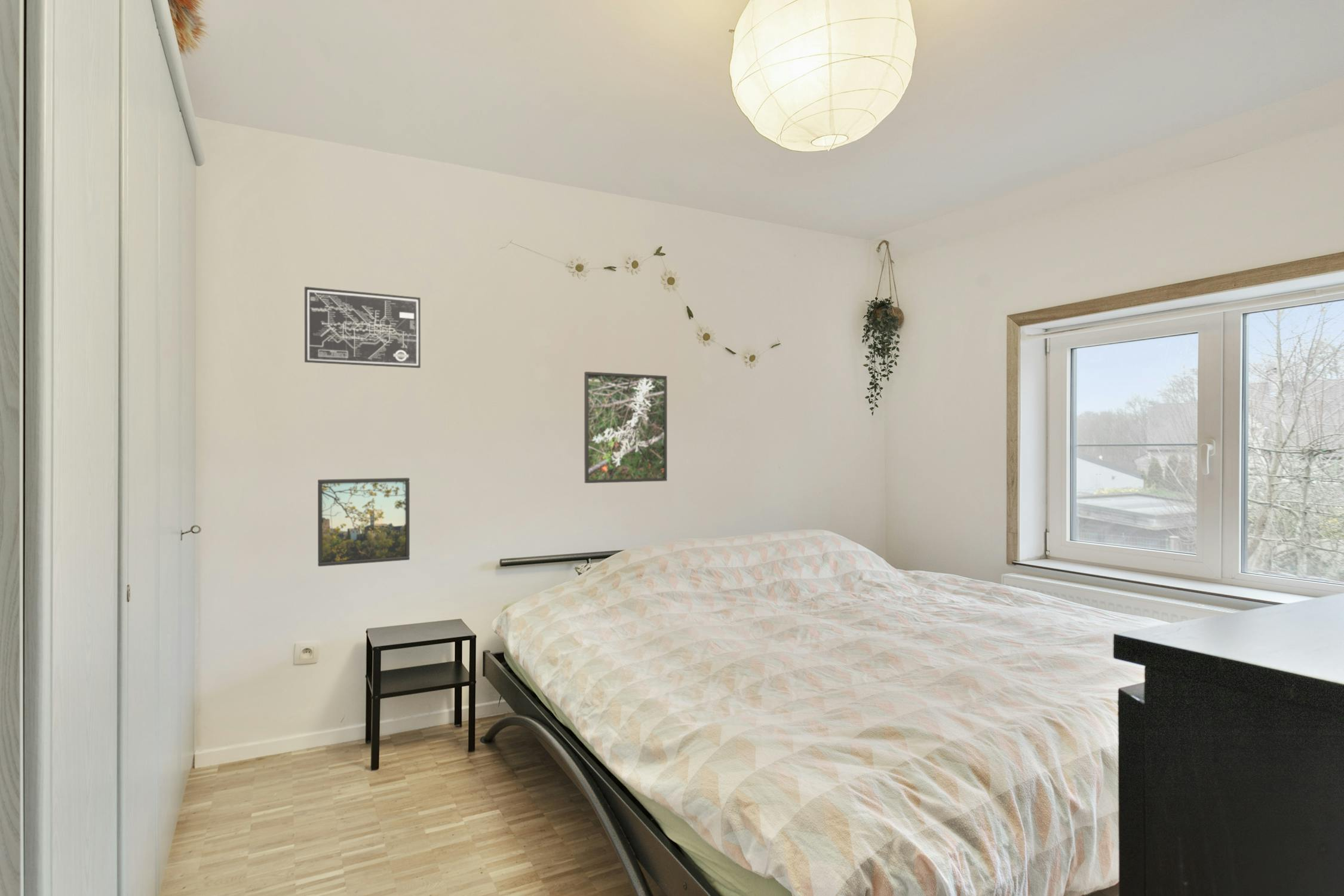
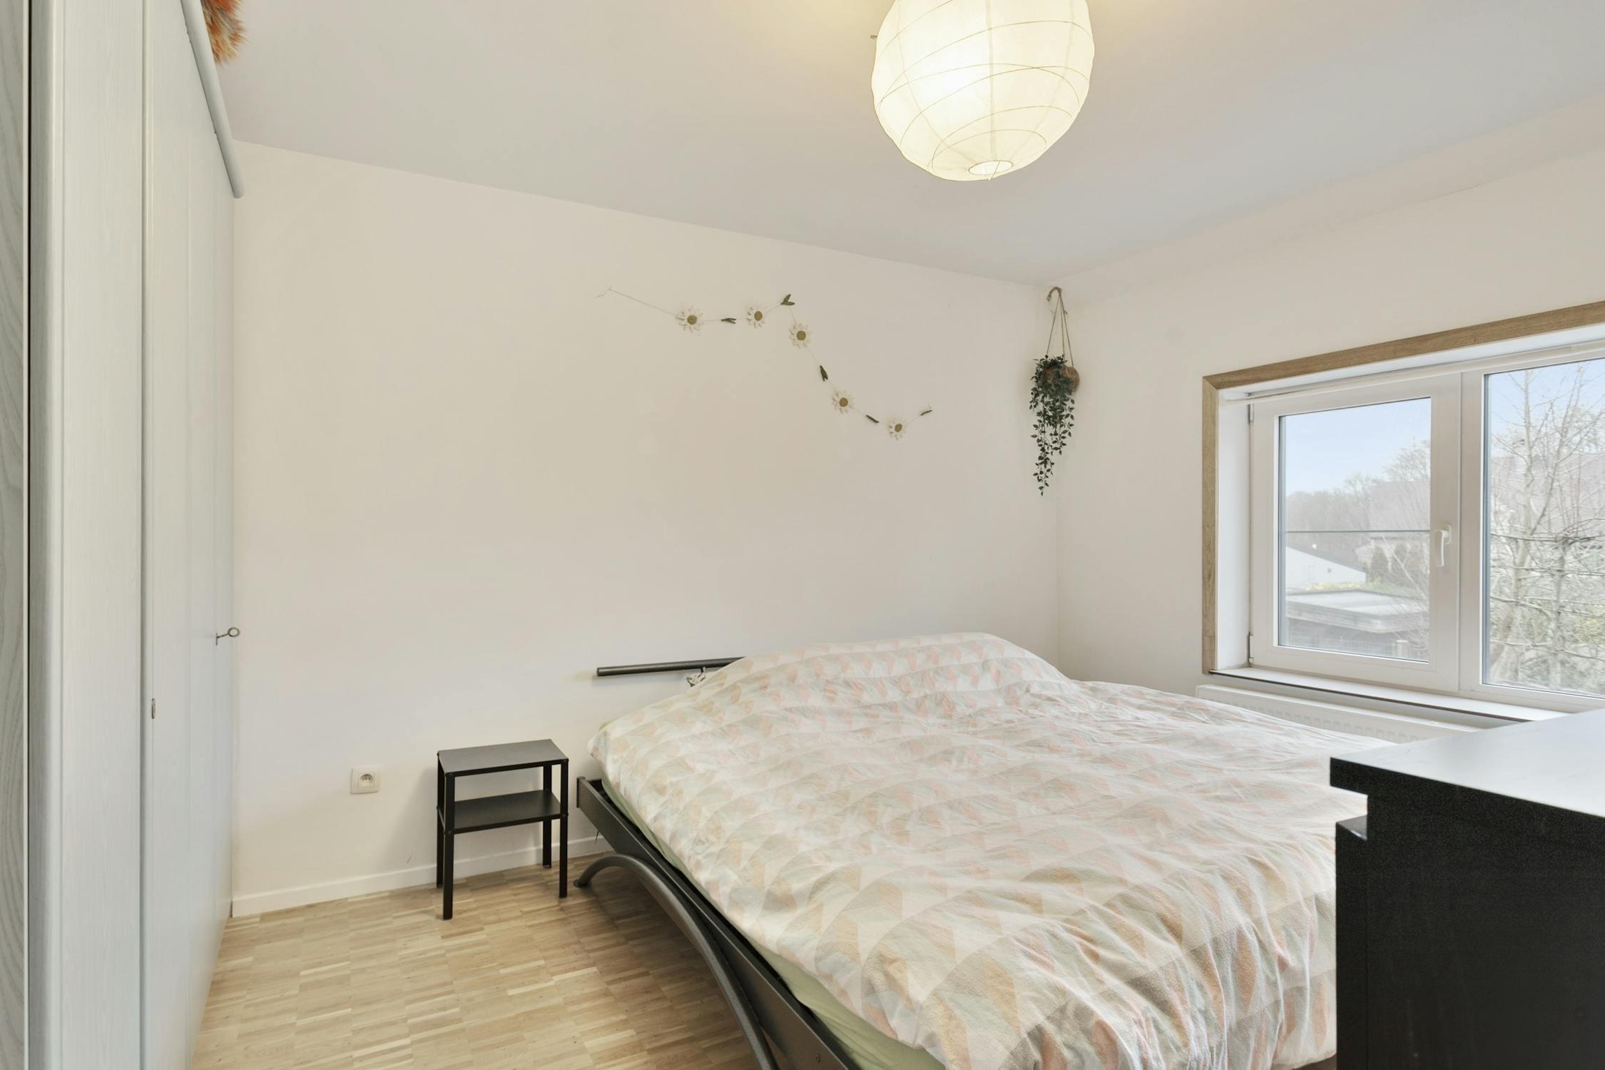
- wall art [304,286,421,369]
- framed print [584,371,668,484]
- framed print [317,477,410,567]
